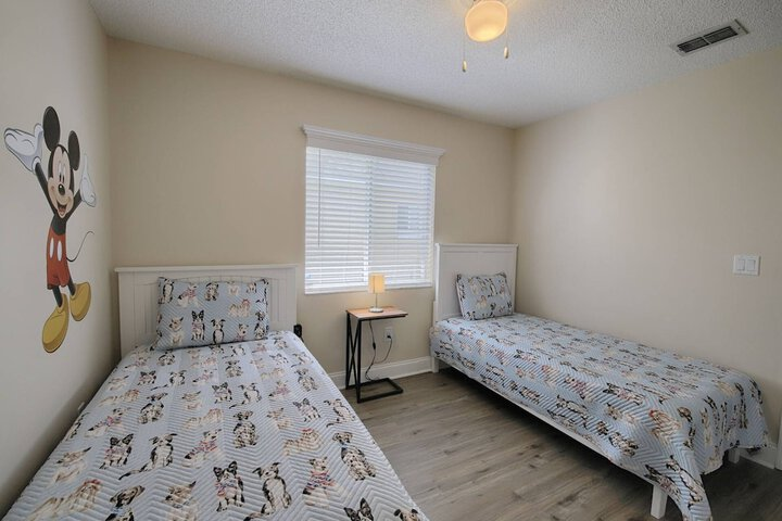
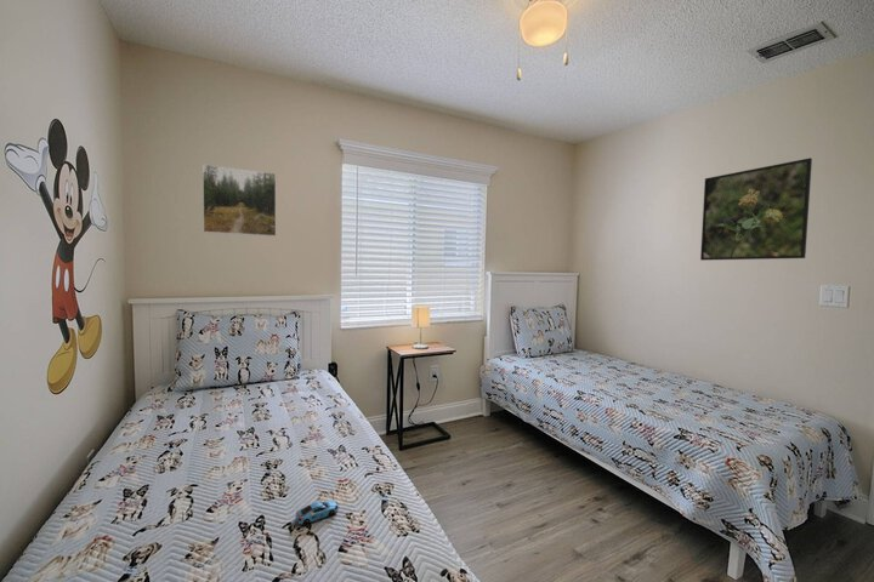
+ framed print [699,158,813,262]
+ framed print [202,162,277,238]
+ toy car [295,500,340,526]
